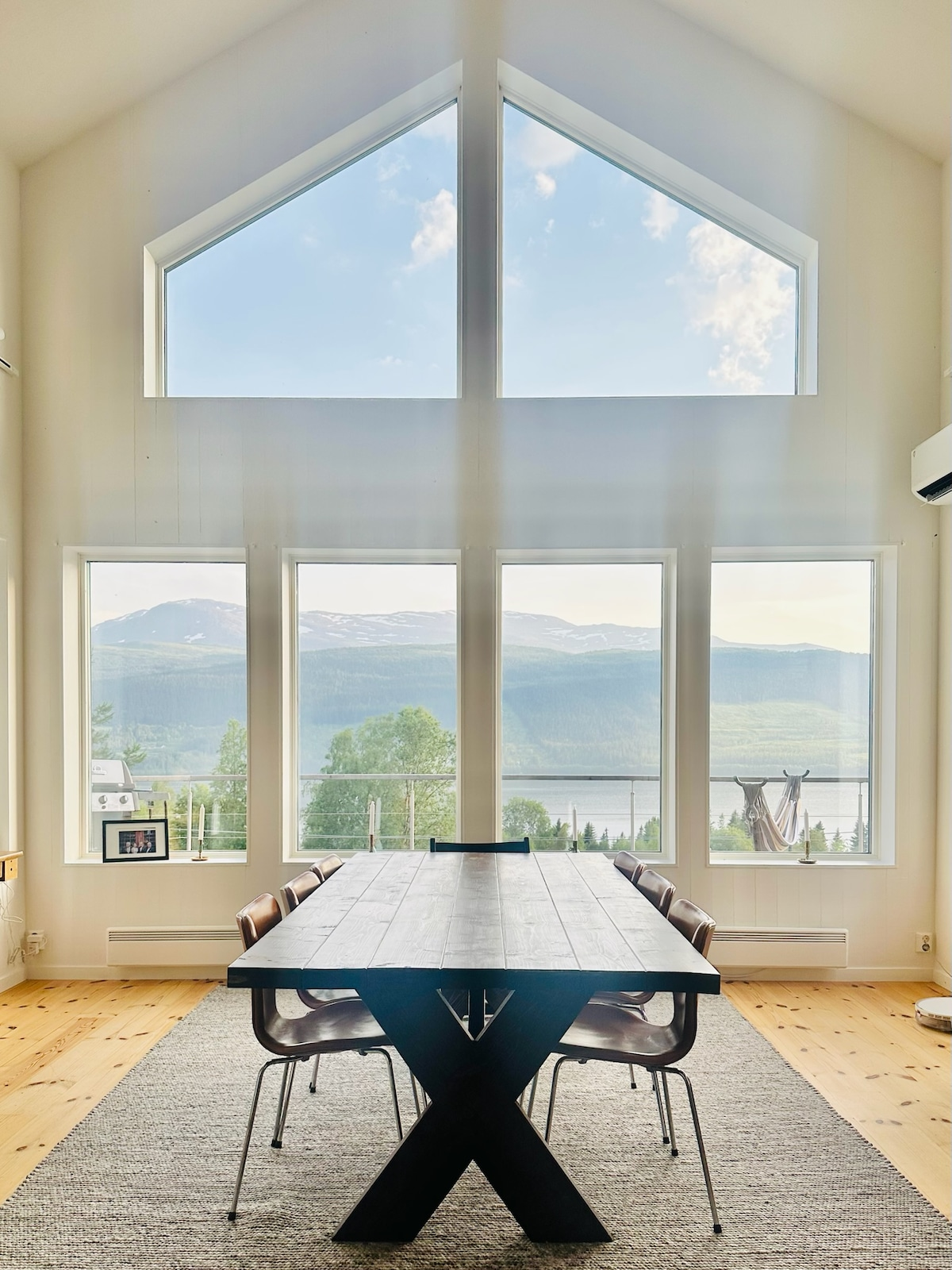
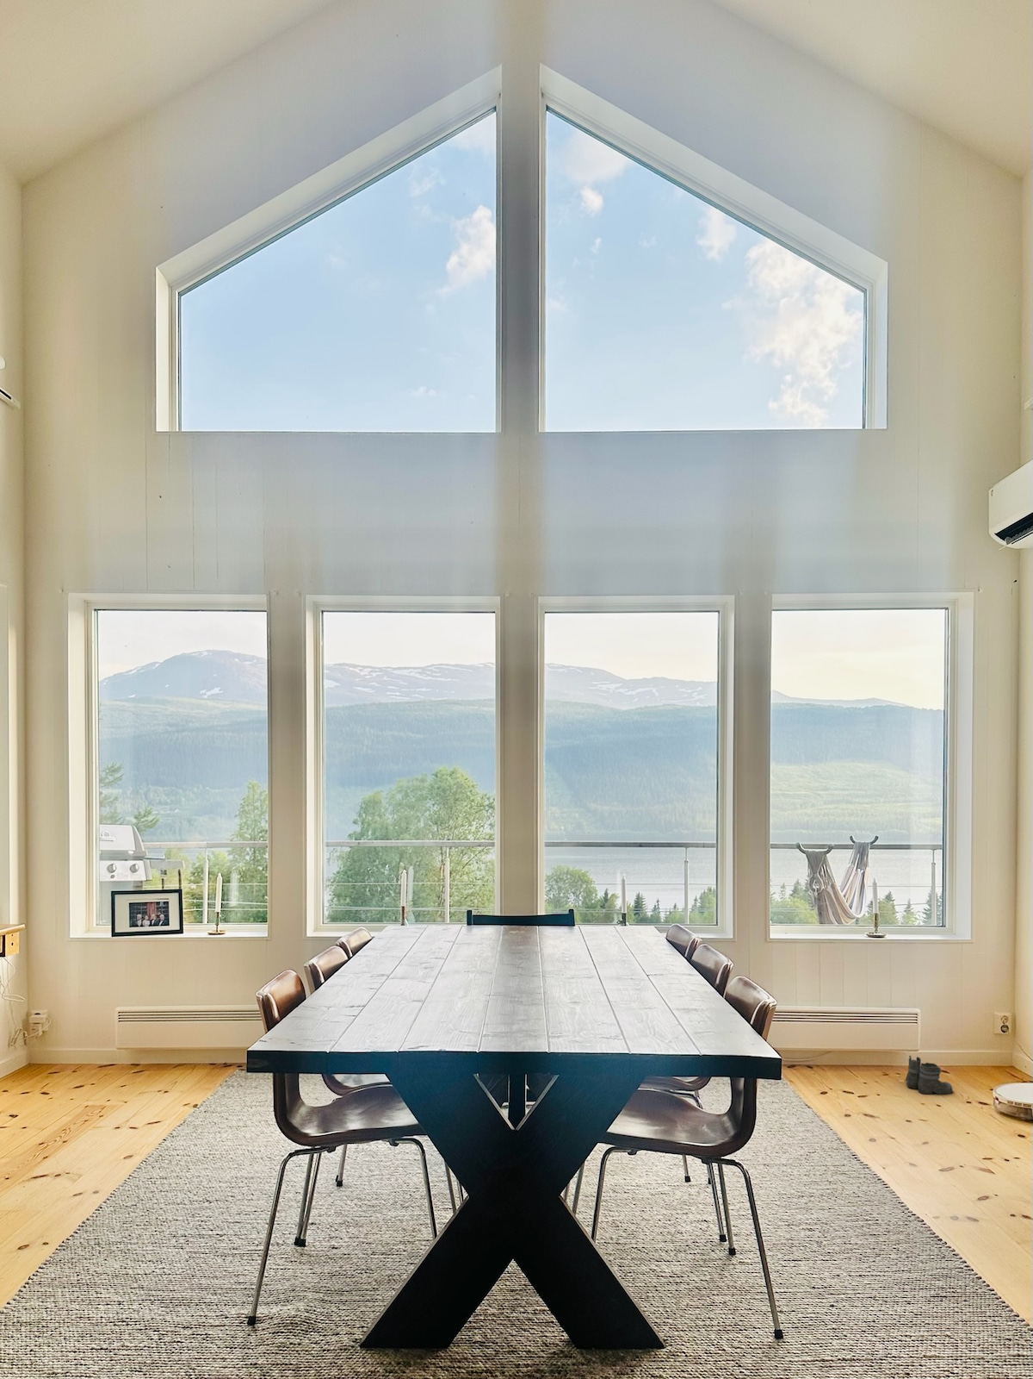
+ boots [905,1055,954,1096]
